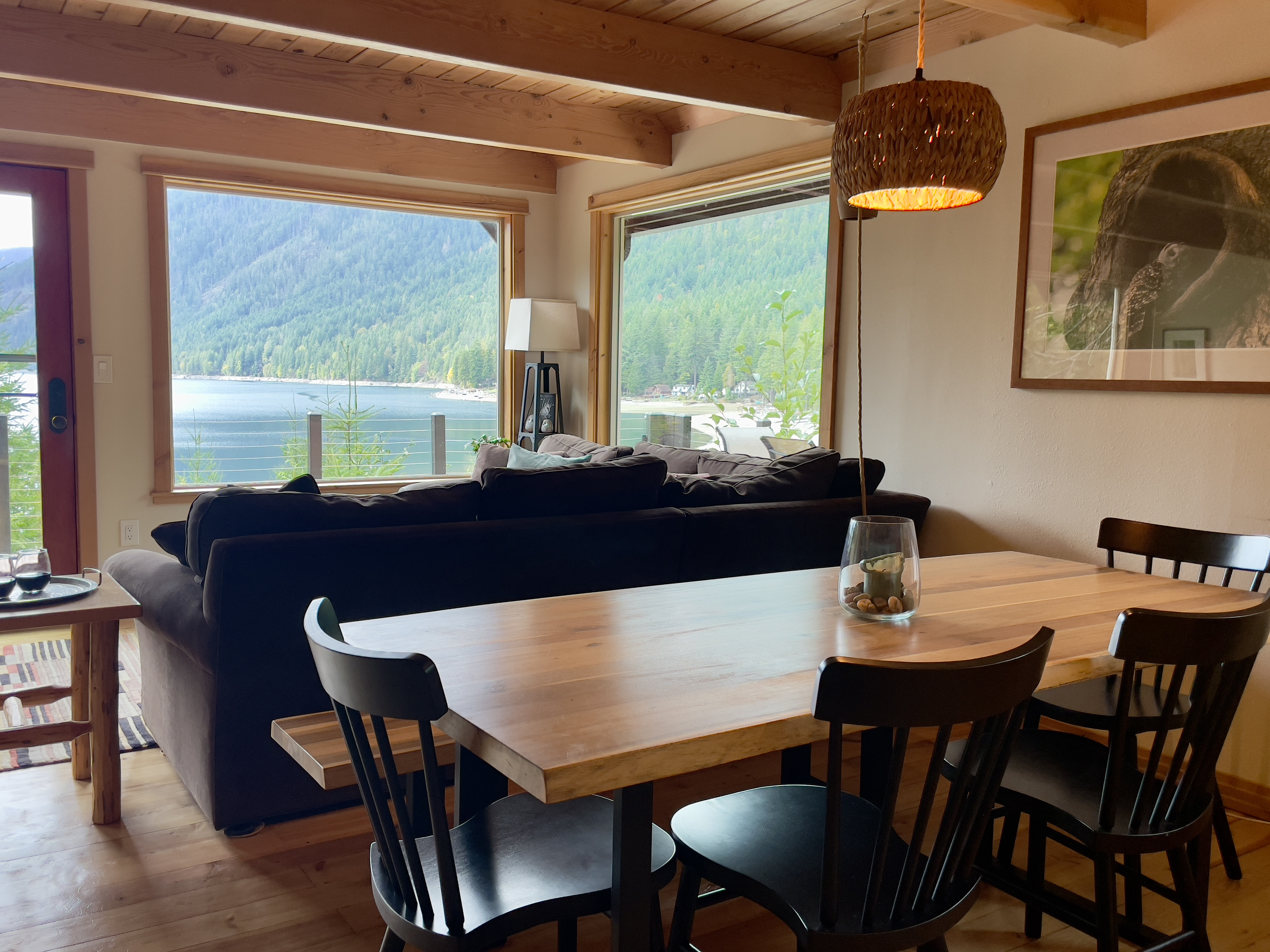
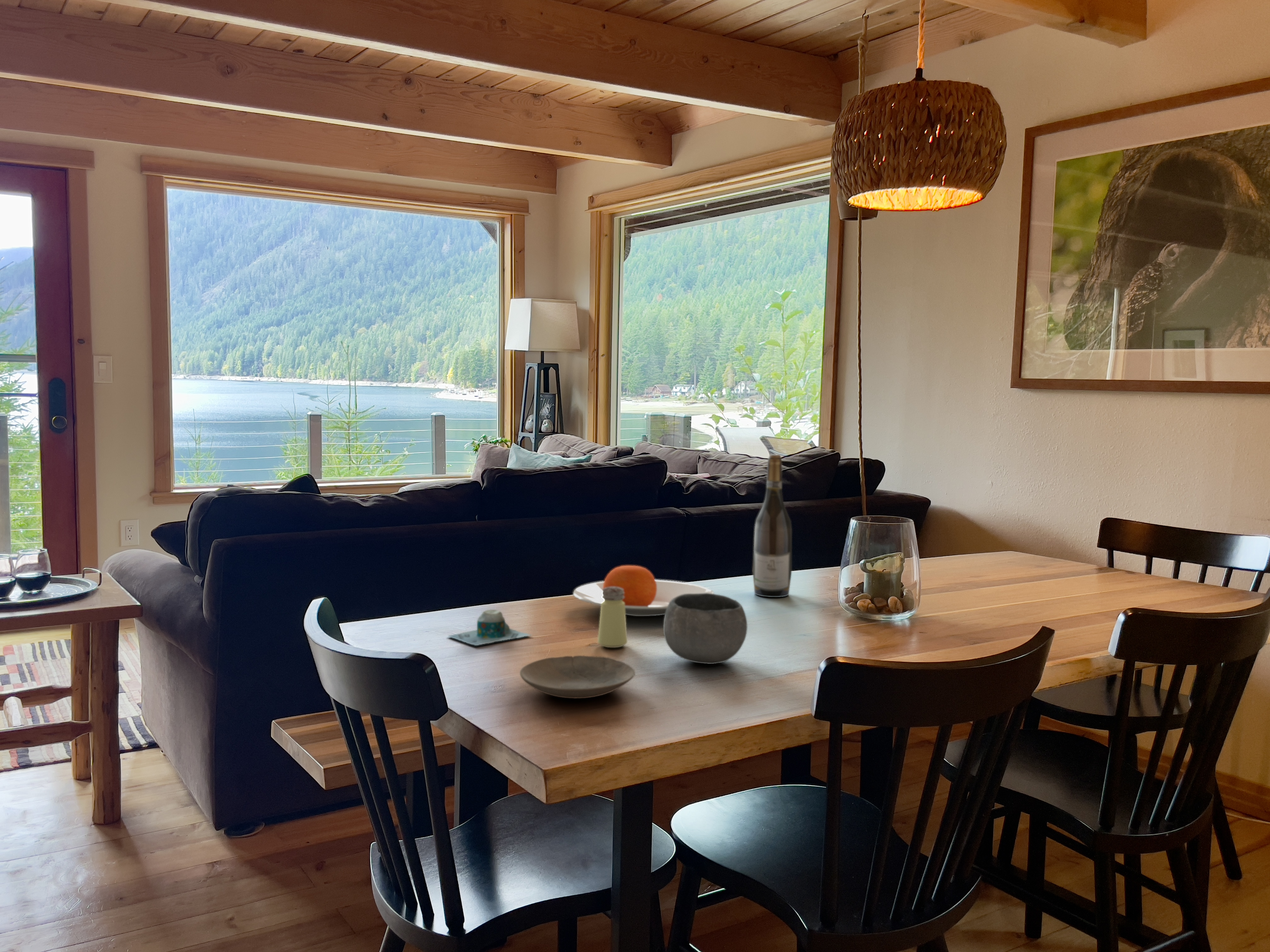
+ plate [573,565,715,616]
+ mug [448,609,533,646]
+ plate [519,655,636,699]
+ saltshaker [598,586,627,648]
+ wine bottle [752,454,792,598]
+ bowl [663,593,747,664]
